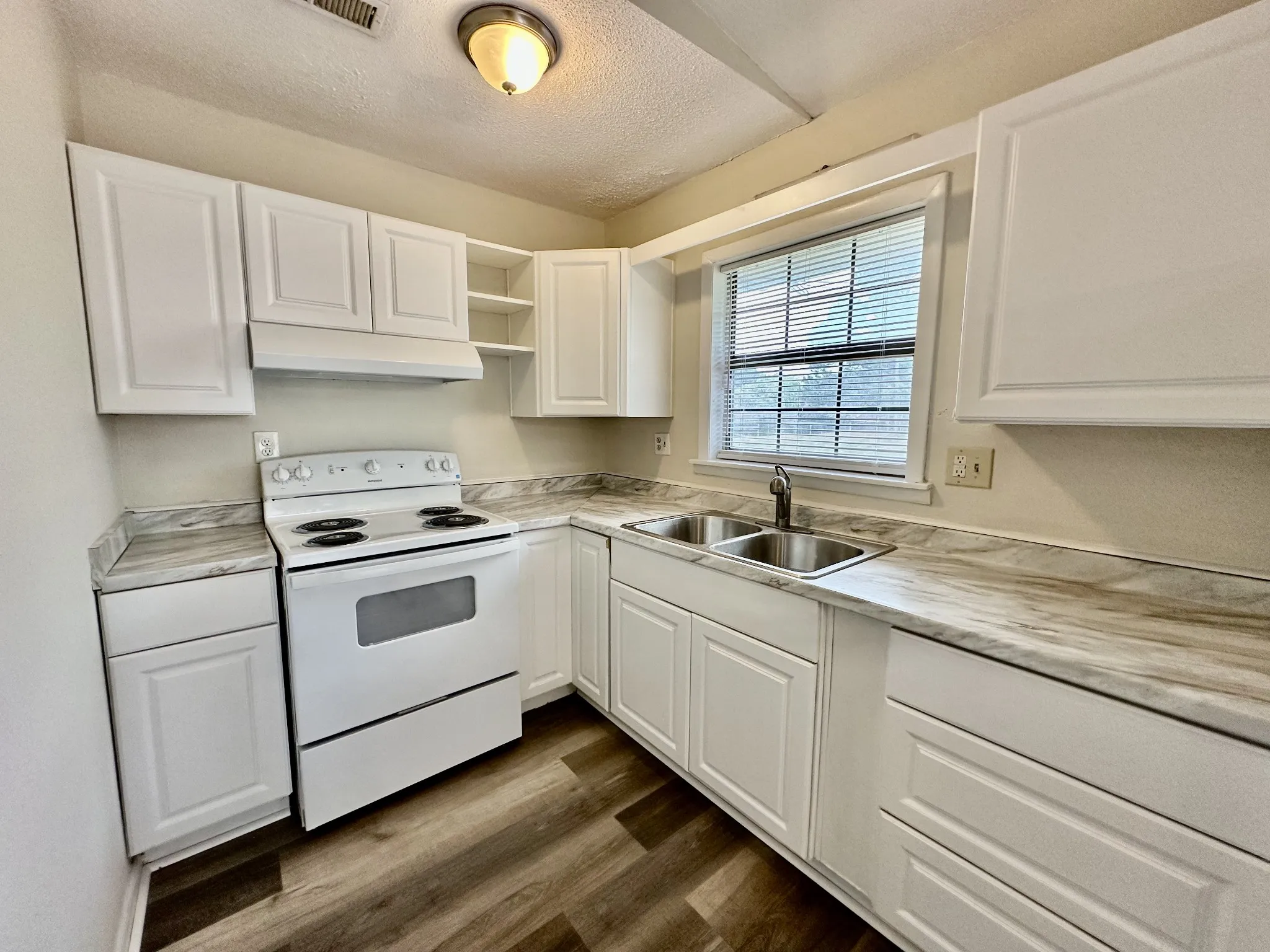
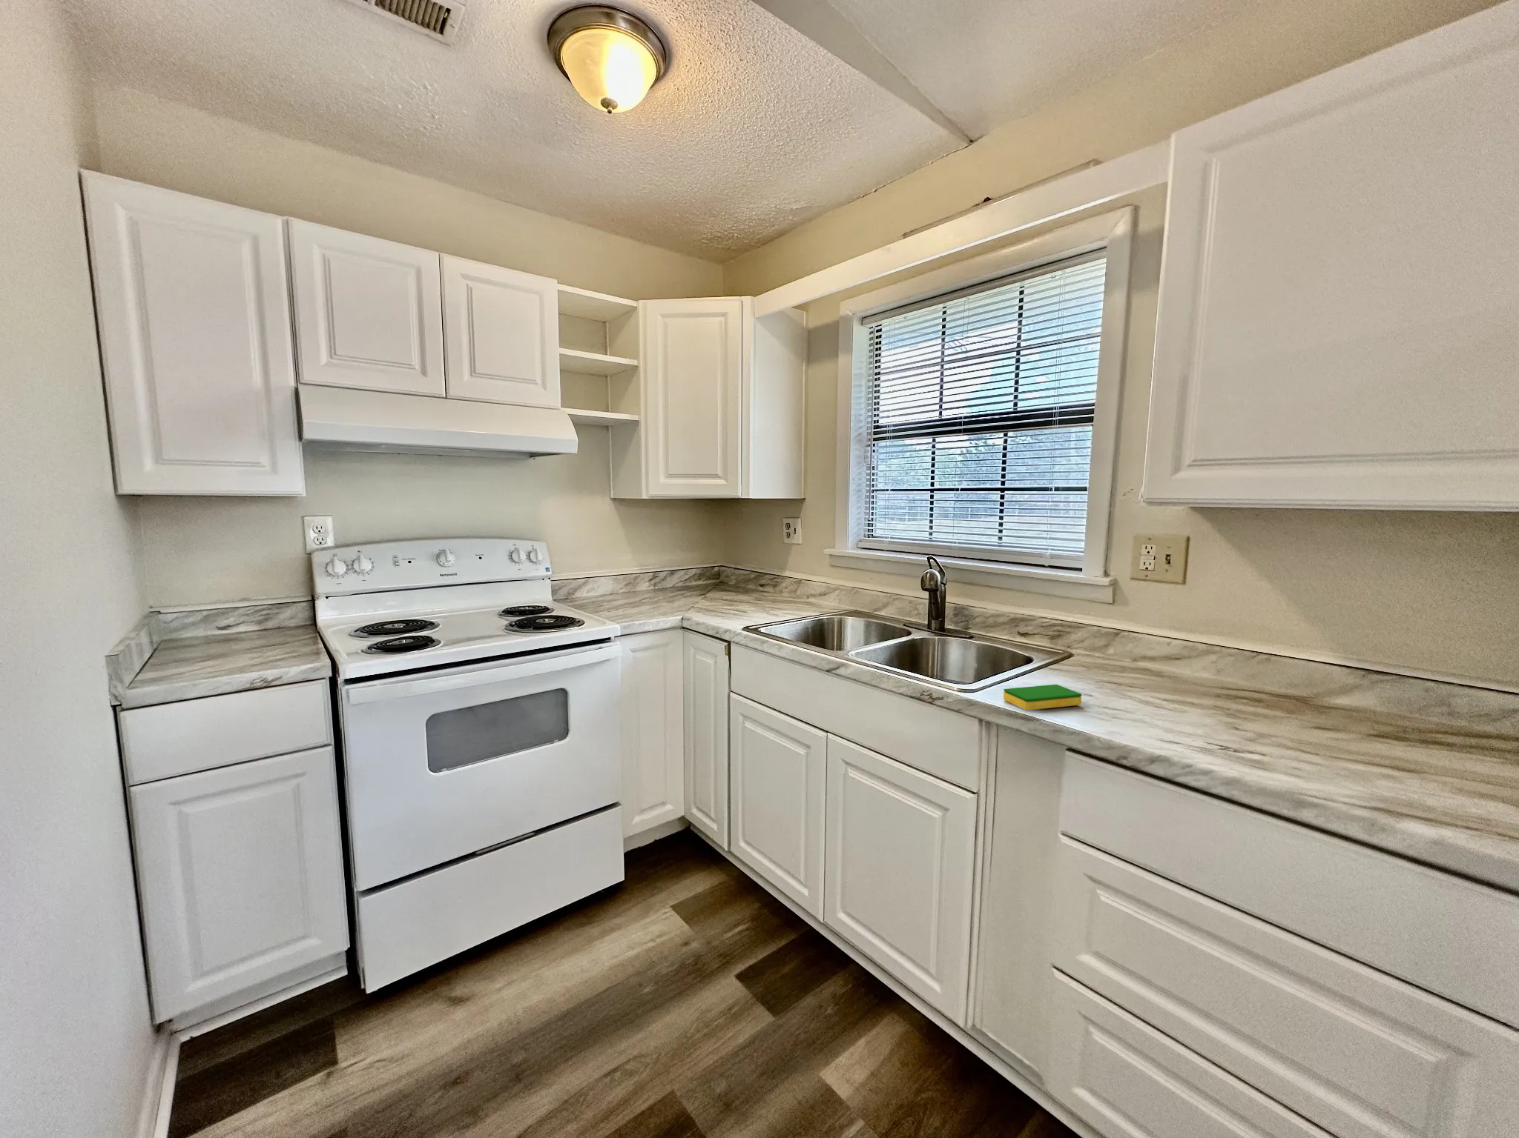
+ dish sponge [1002,684,1082,711]
